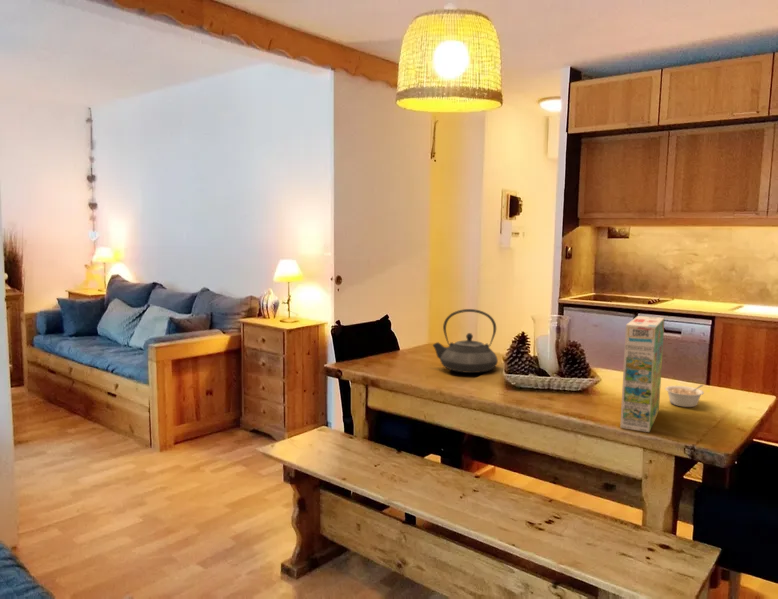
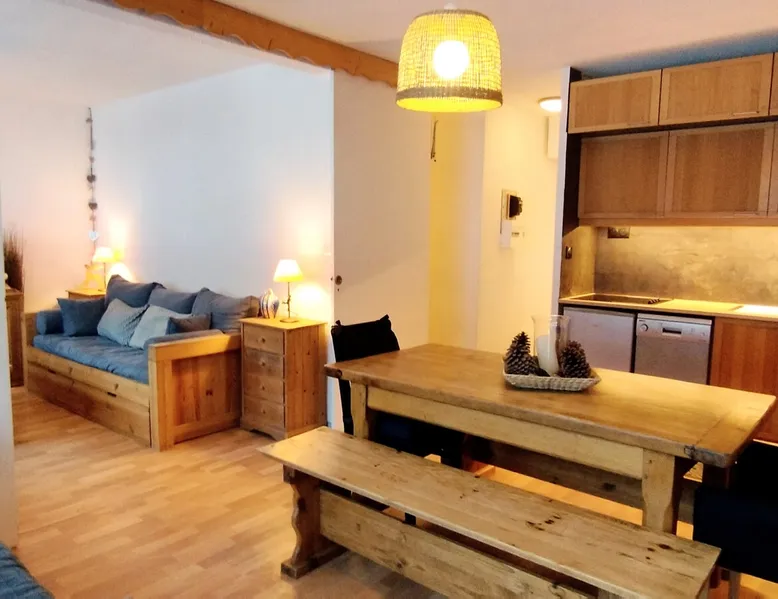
- legume [664,384,705,408]
- teapot [432,308,499,374]
- cereal box [619,315,666,433]
